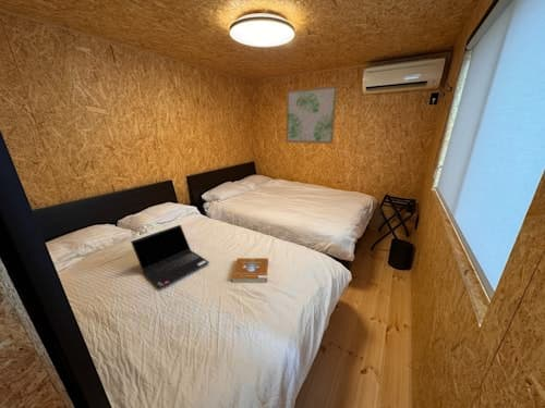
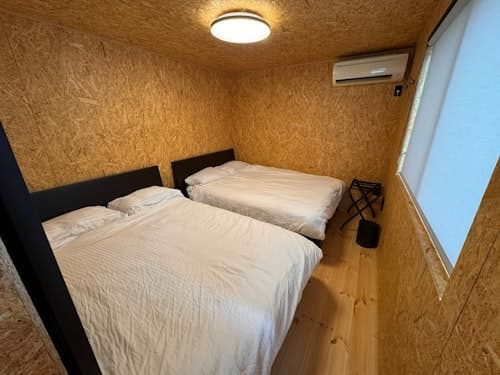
- wall art [284,84,339,145]
- laptop computer [130,224,210,289]
- book [230,257,269,283]
